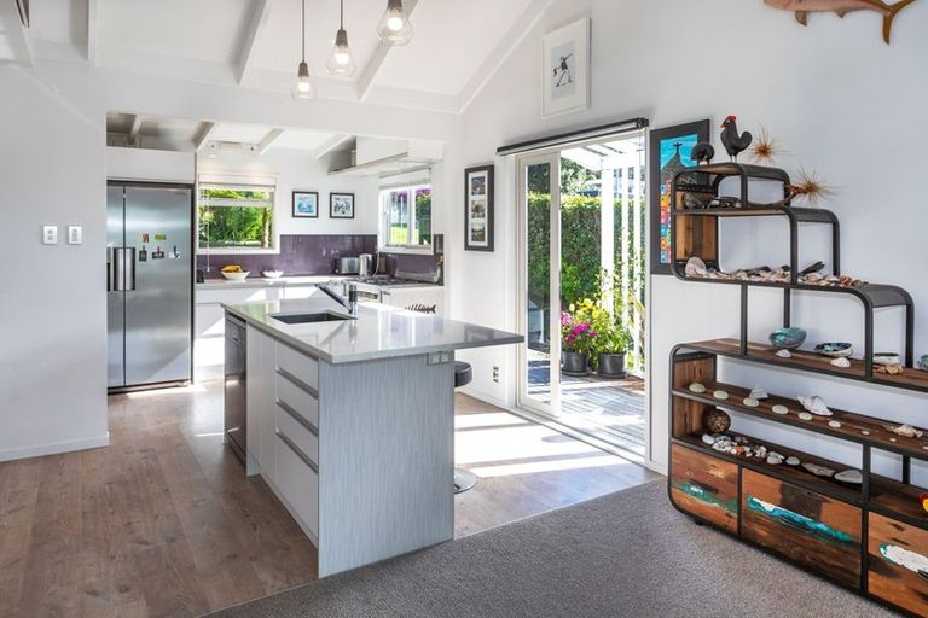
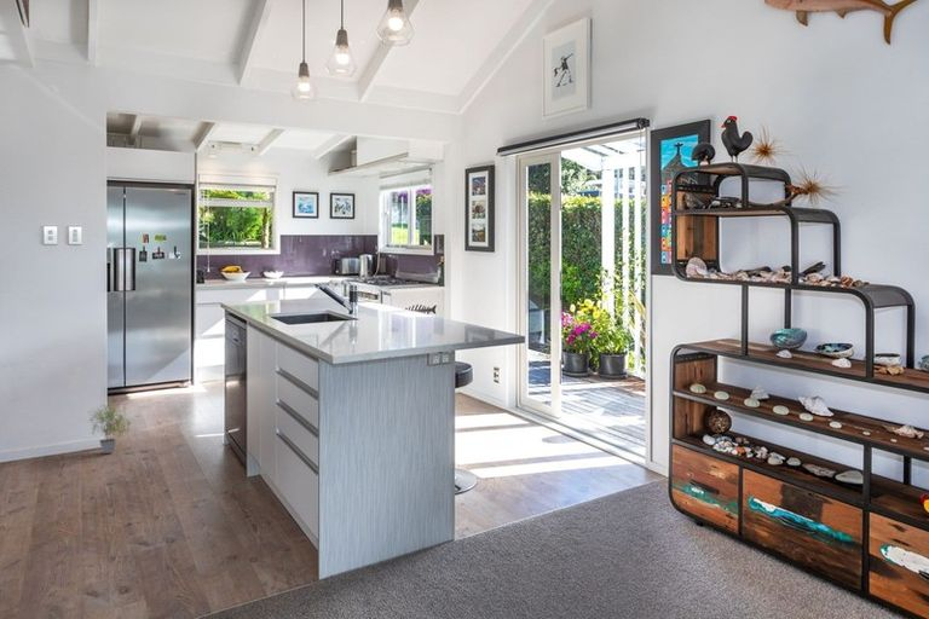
+ potted plant [87,397,134,455]
